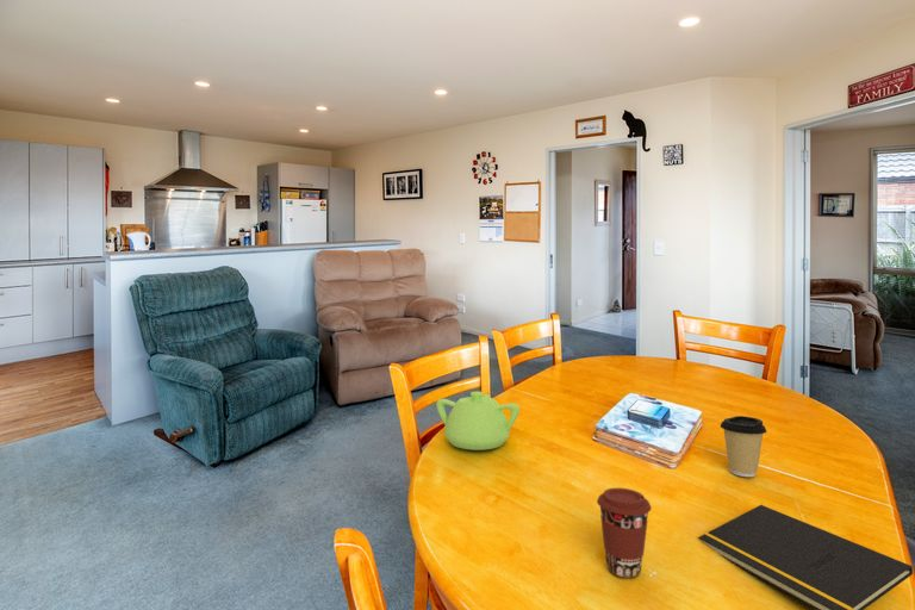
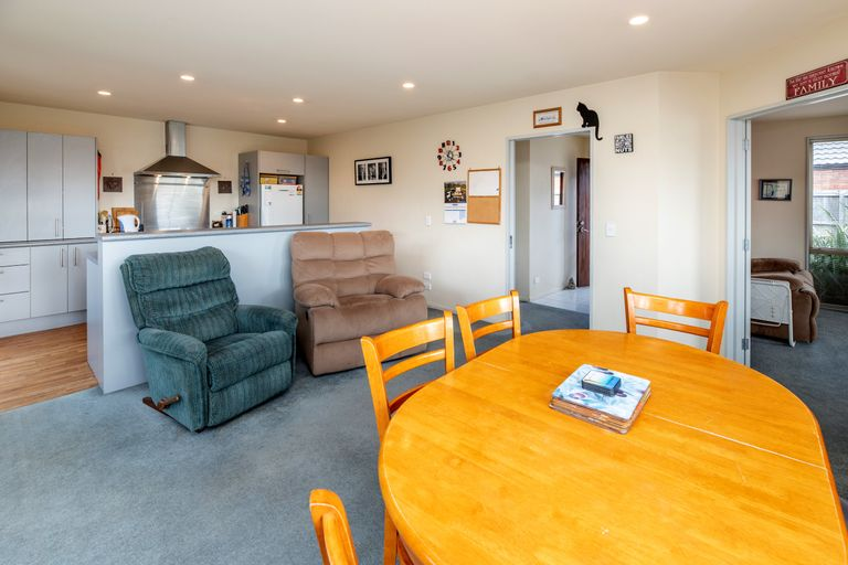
- teapot [435,391,521,452]
- notepad [697,504,914,610]
- coffee cup [596,487,653,579]
- coffee cup [718,415,767,478]
